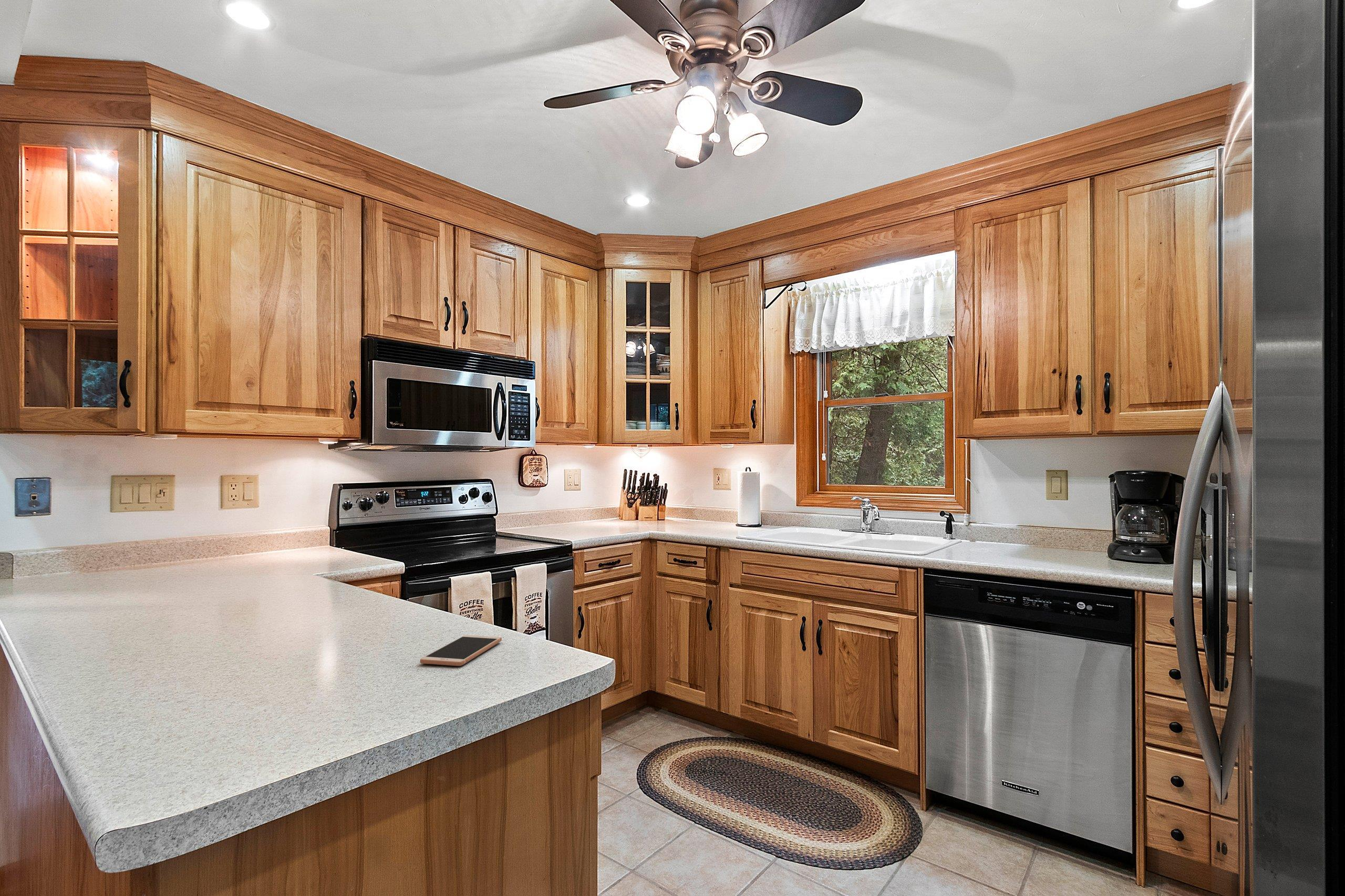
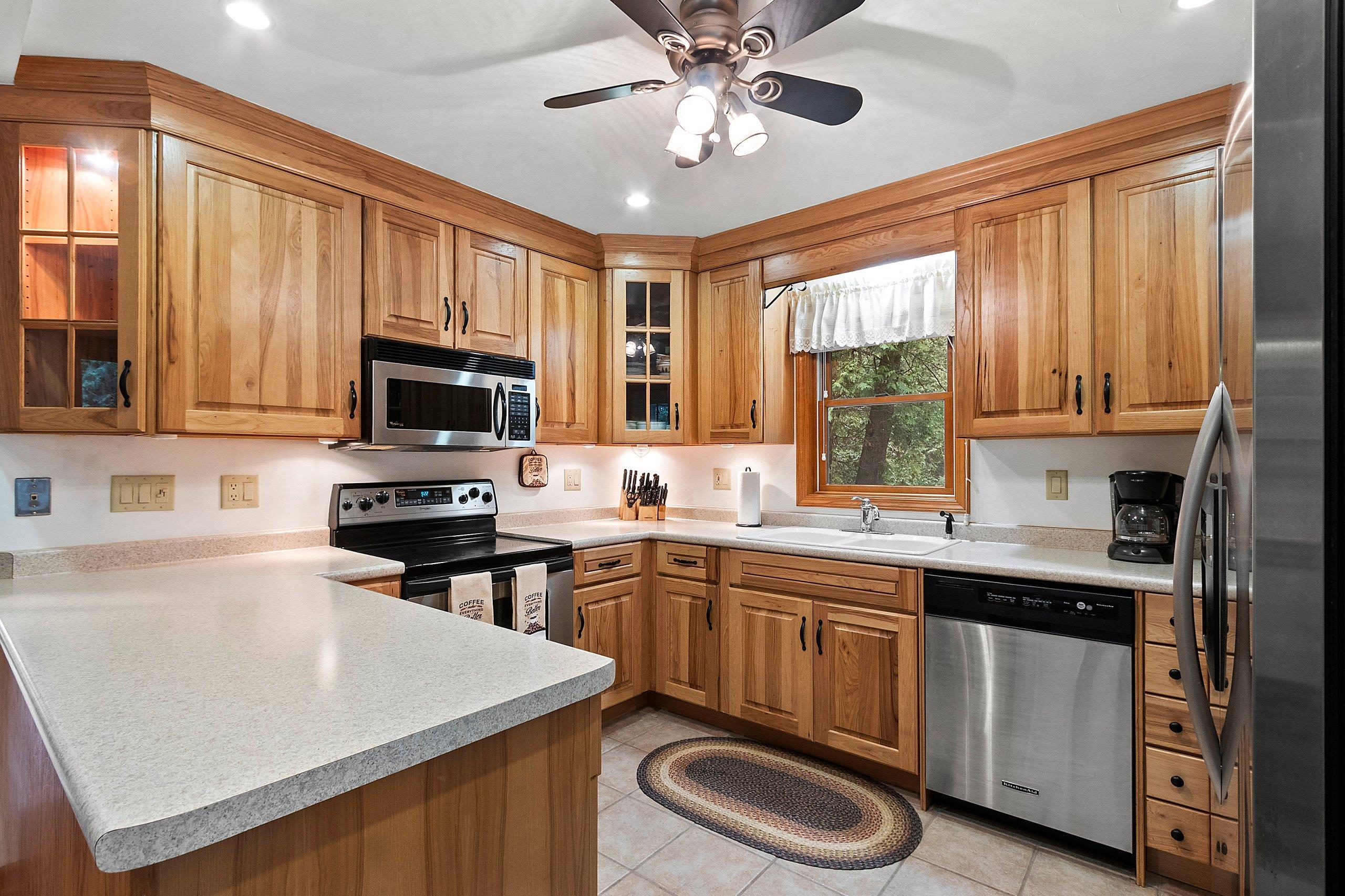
- smartphone [419,634,502,666]
